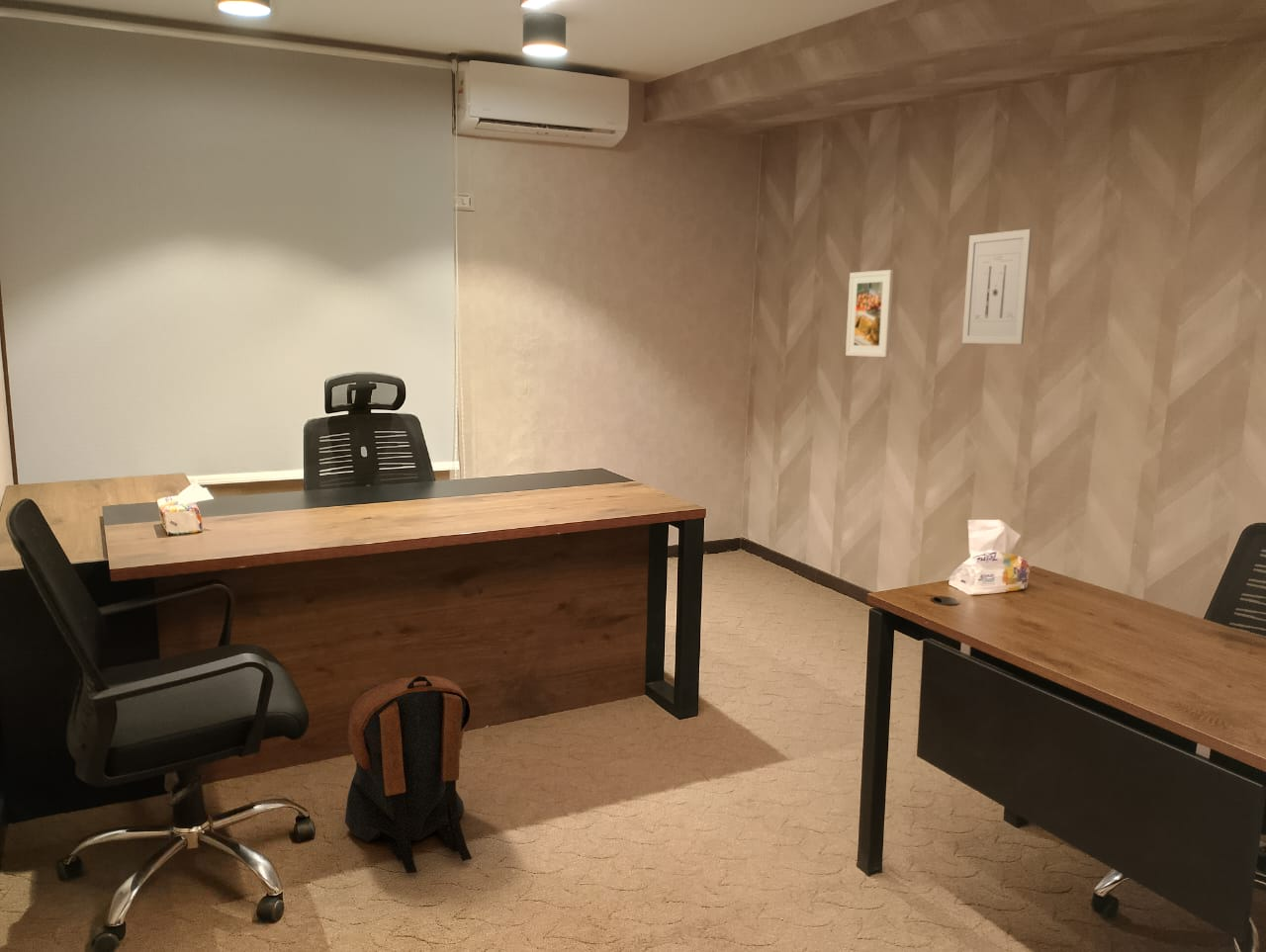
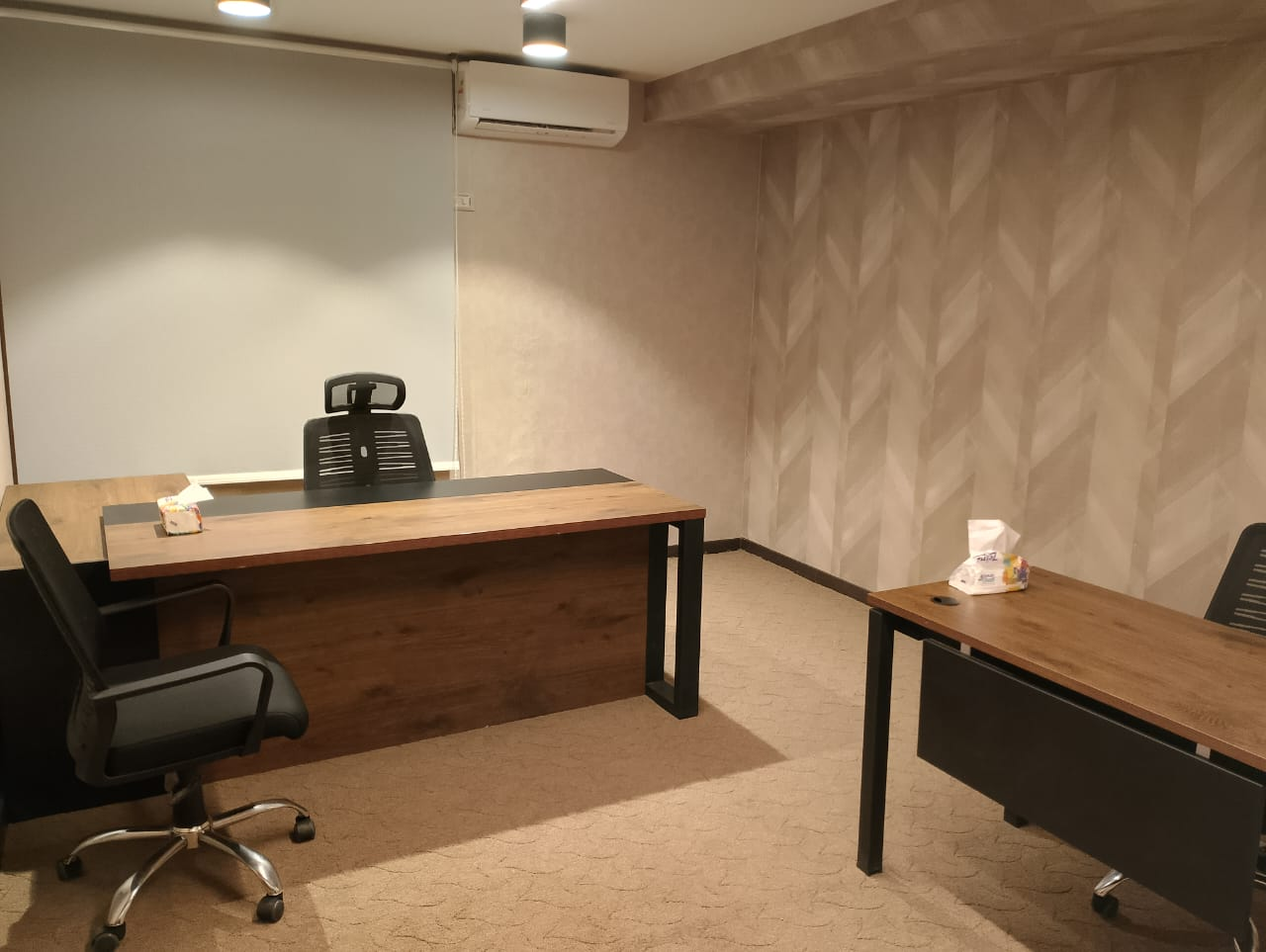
- wall art [961,228,1033,345]
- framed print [845,269,895,358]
- backpack [344,674,473,874]
